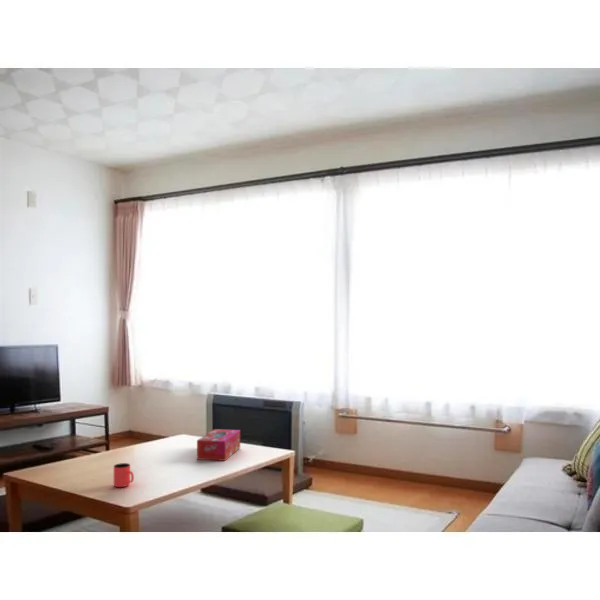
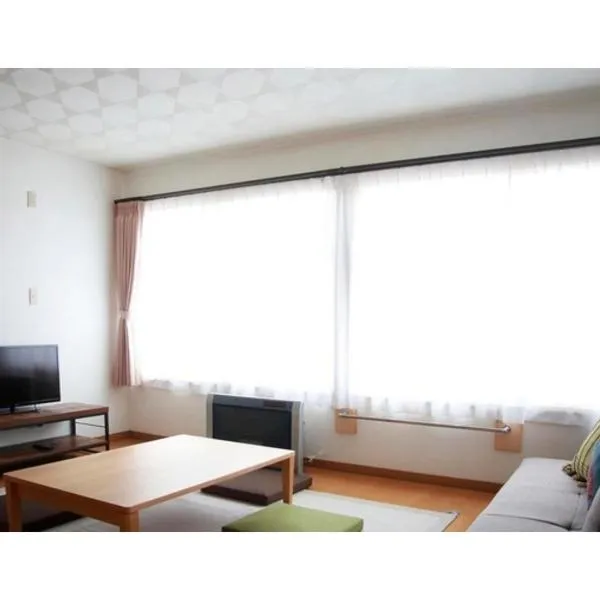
- tissue box [196,428,241,462]
- cup [113,462,135,488]
